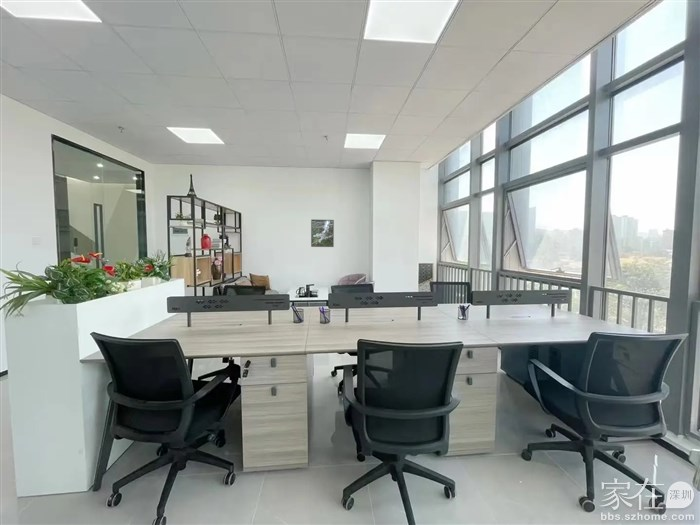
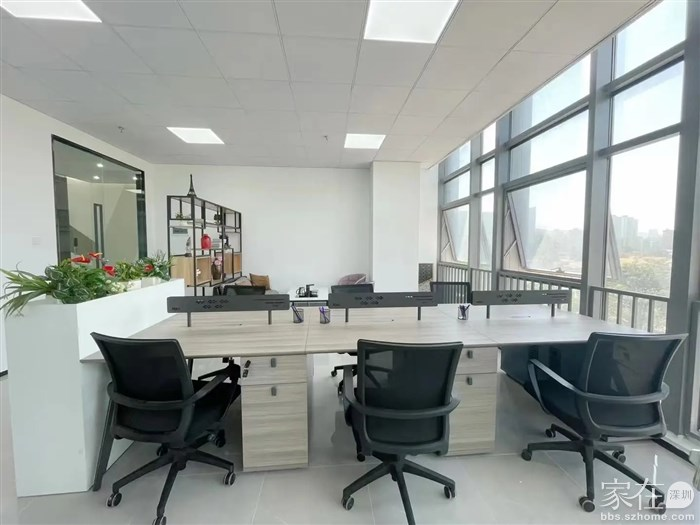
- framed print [310,219,335,248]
